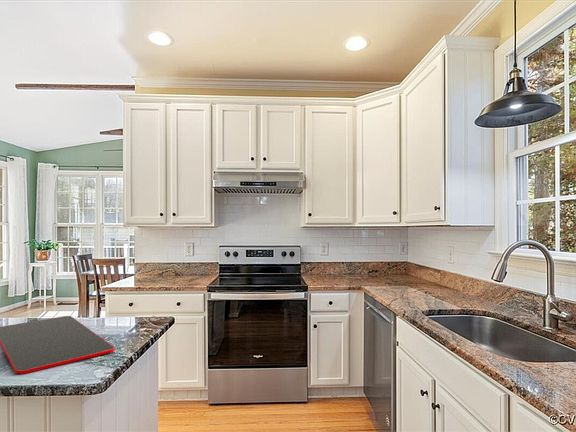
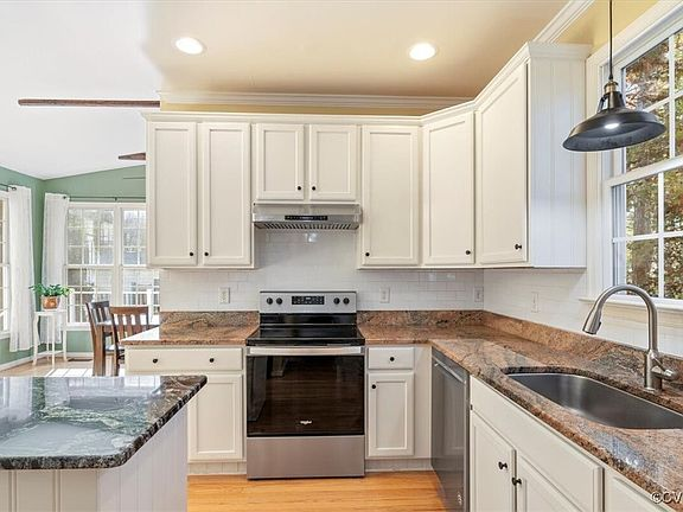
- cutting board [0,315,116,375]
